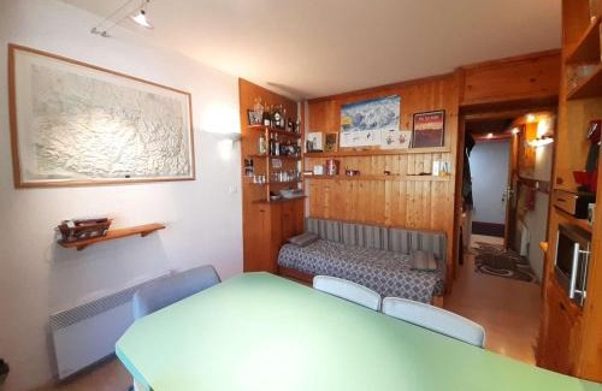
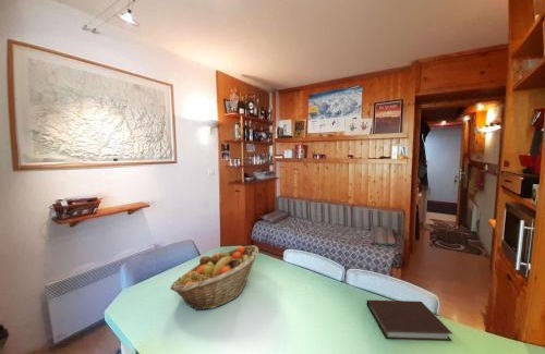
+ notebook [366,300,453,342]
+ fruit basket [169,244,259,312]
